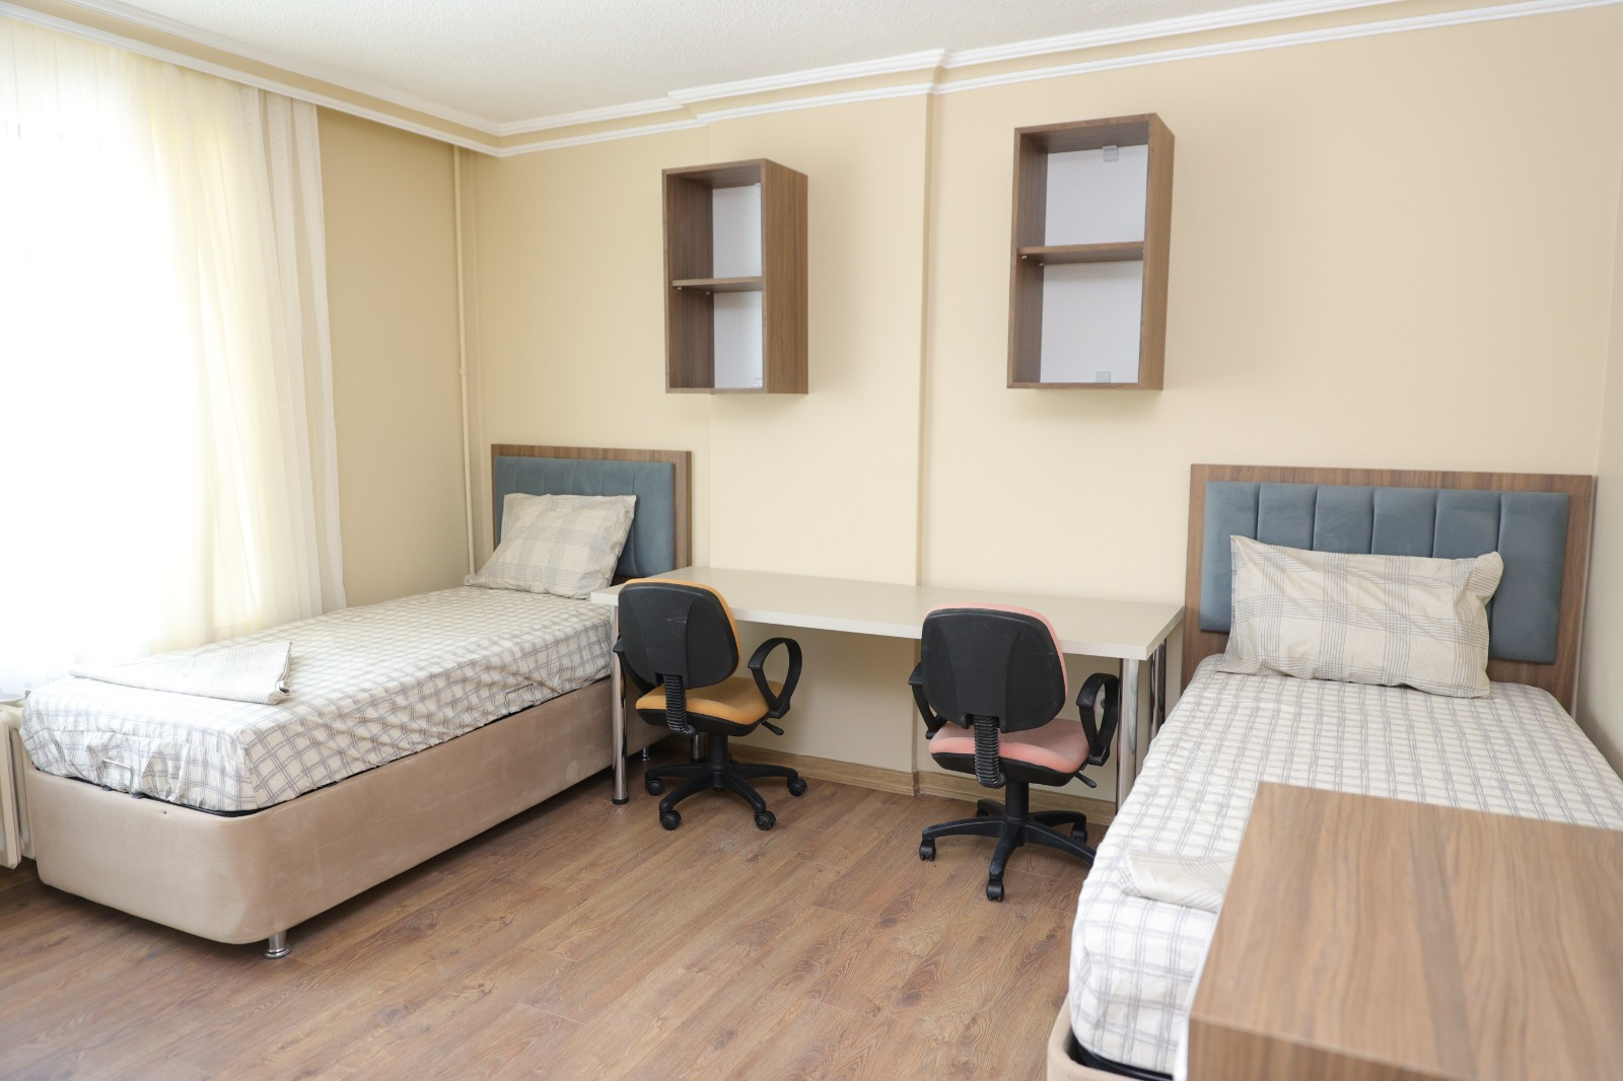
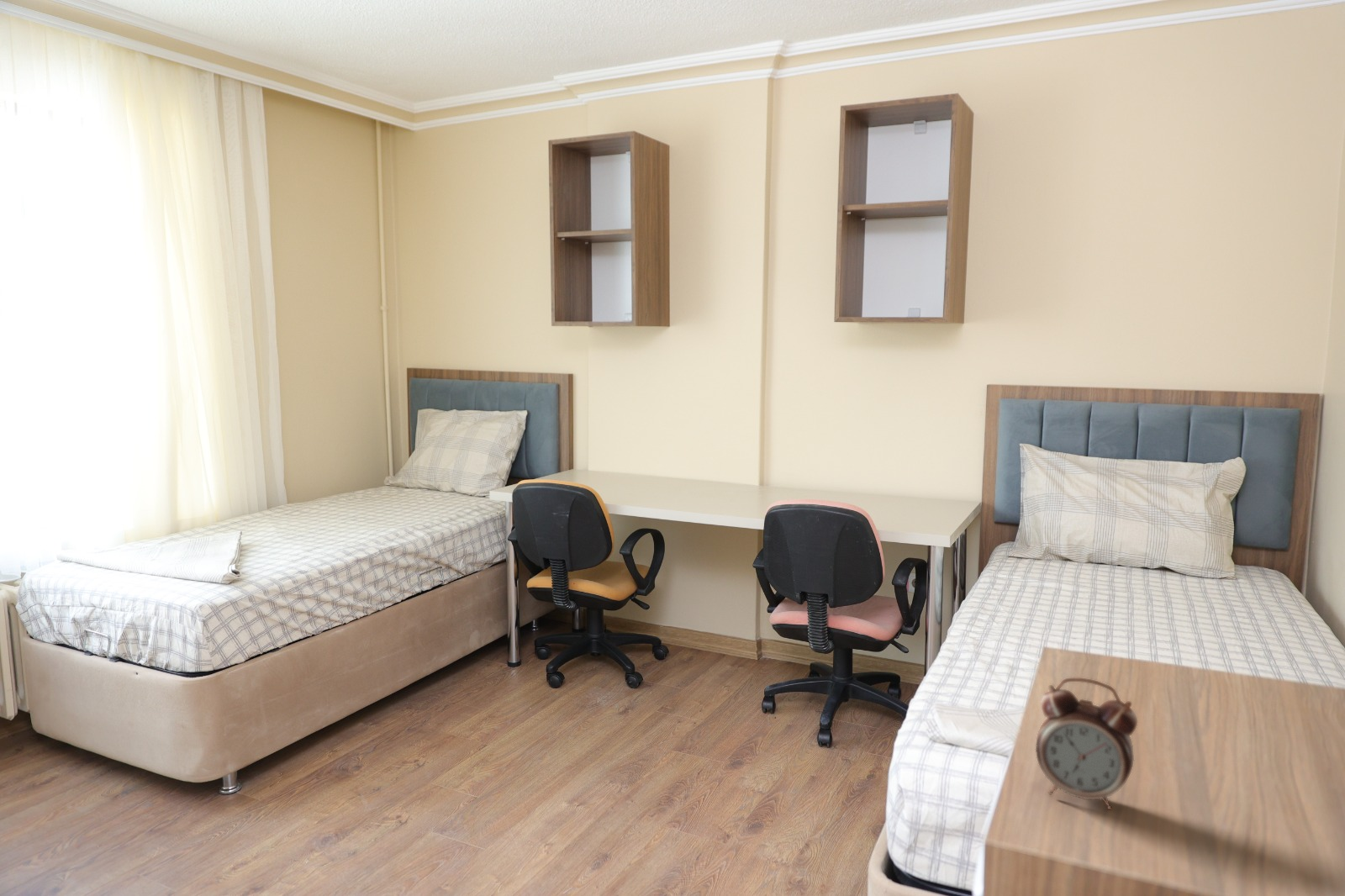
+ alarm clock [1035,677,1138,810]
